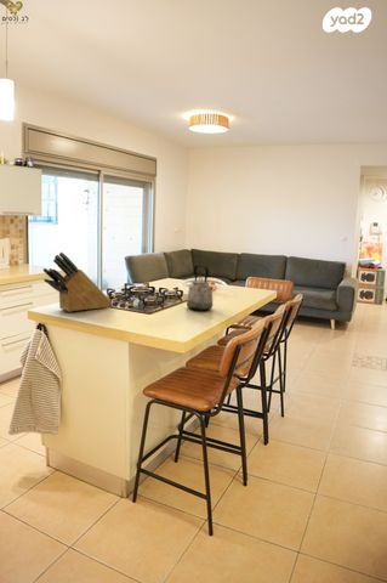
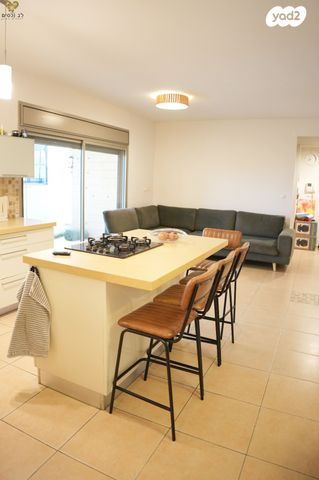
- kettle [186,264,214,312]
- knife block [42,251,113,313]
